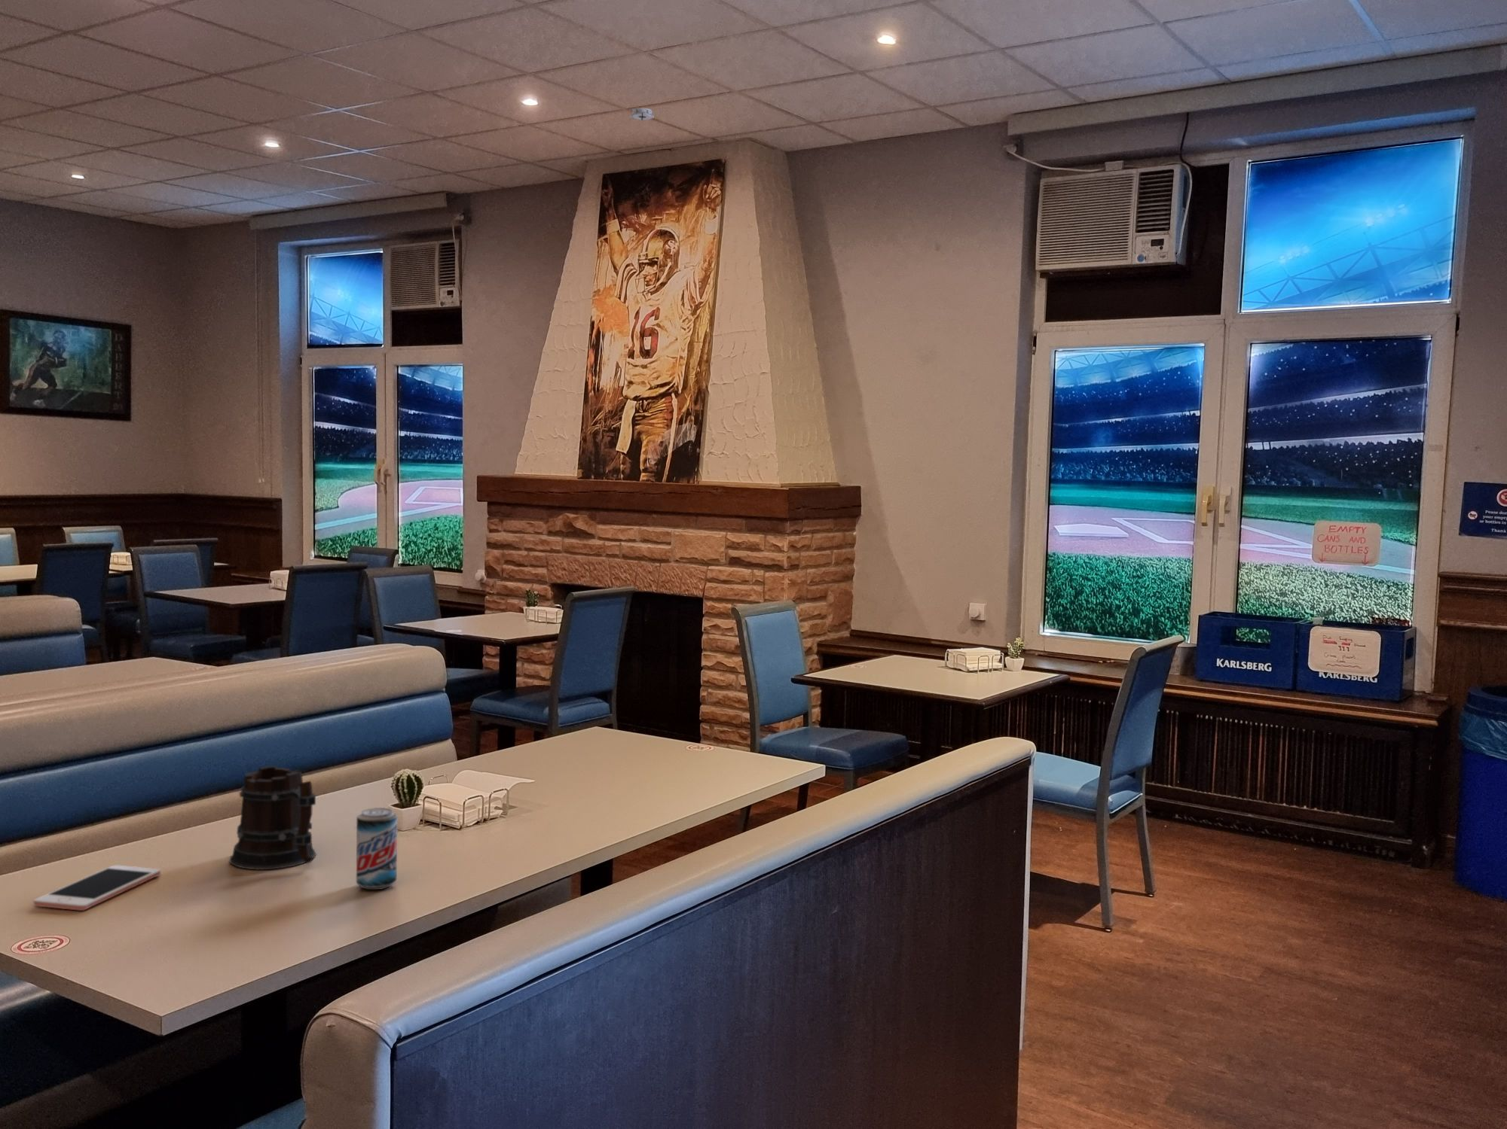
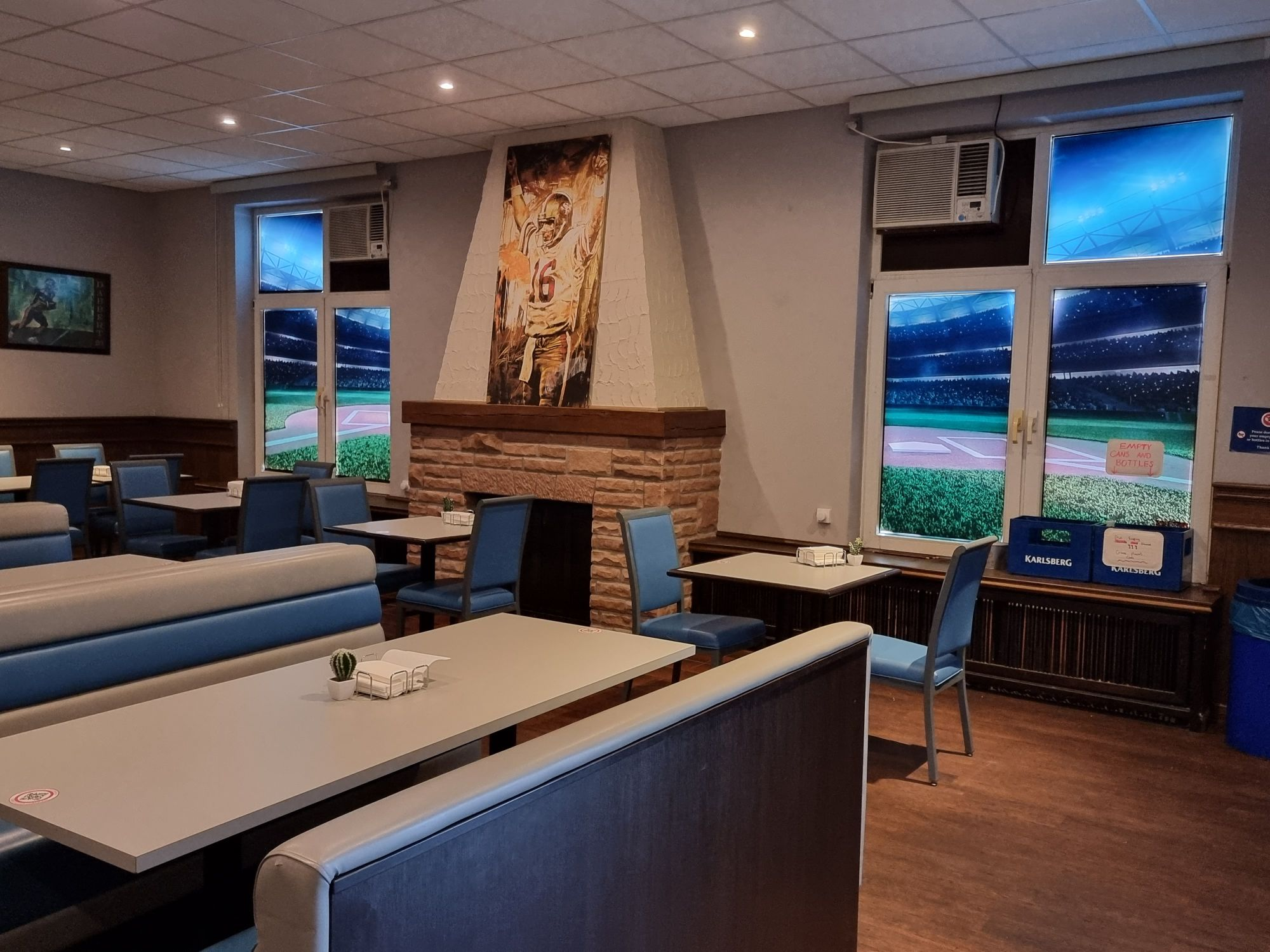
- beer can [356,806,398,891]
- beer mug [228,765,317,870]
- cell phone [33,865,161,912]
- smoke detector [629,107,655,121]
